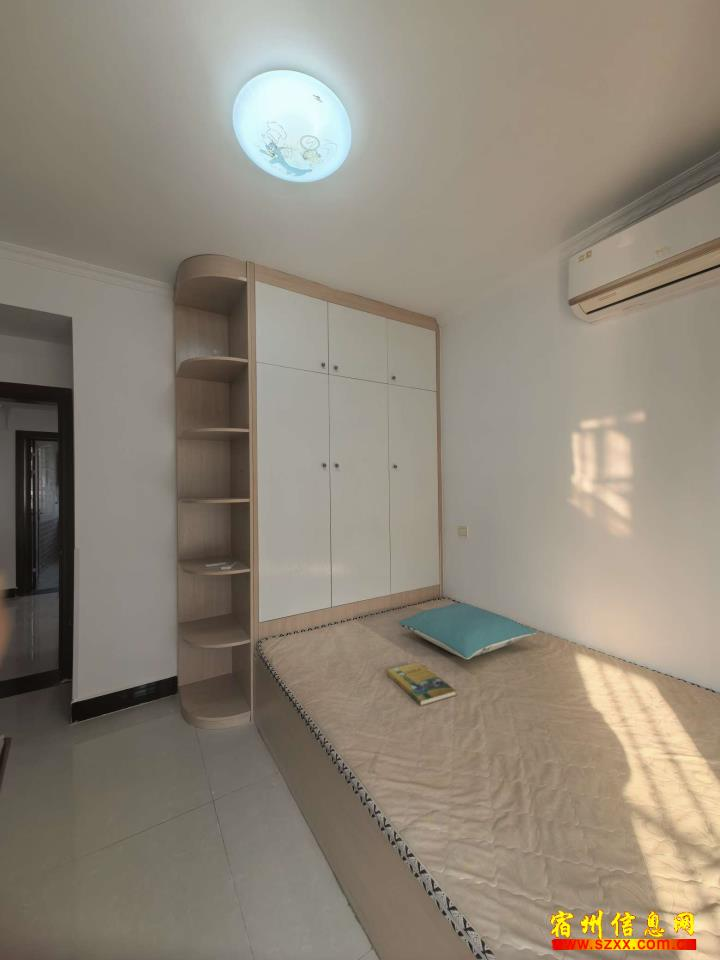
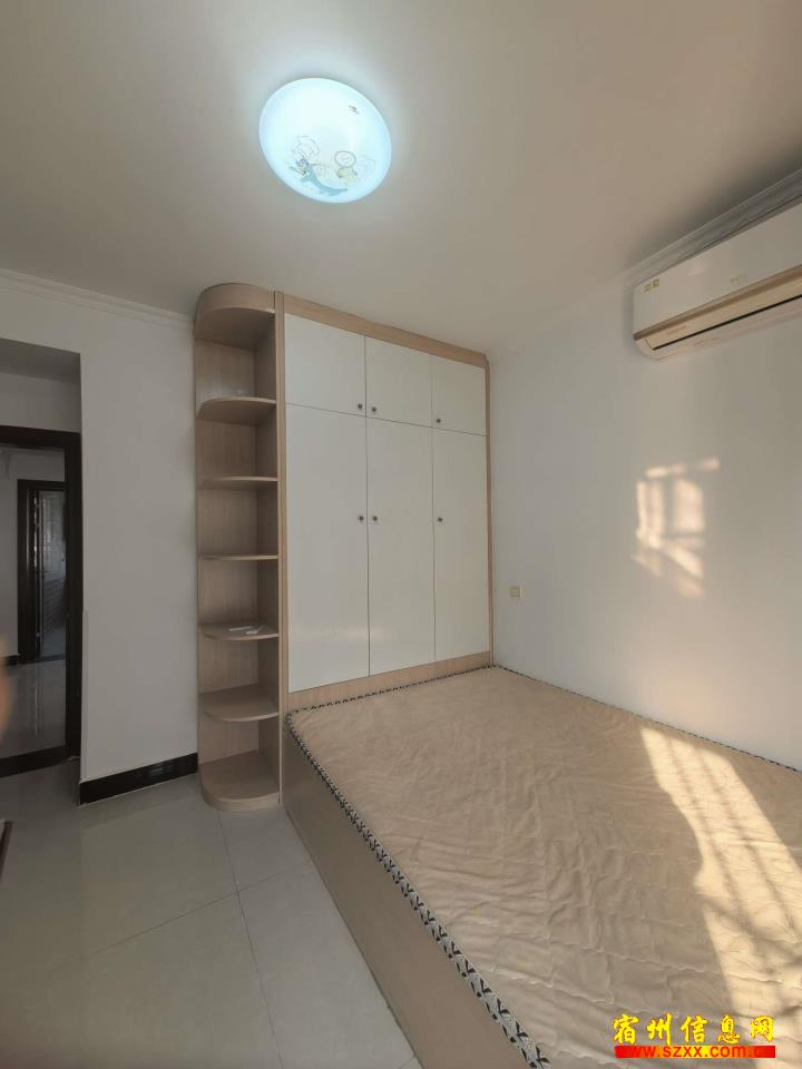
- booklet [385,661,457,707]
- pillow [397,602,538,660]
